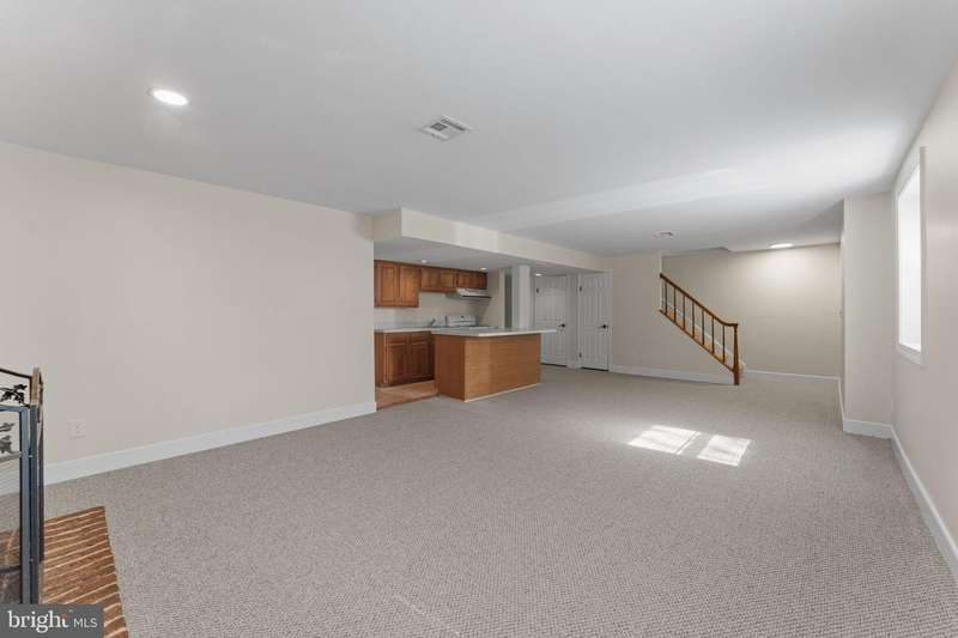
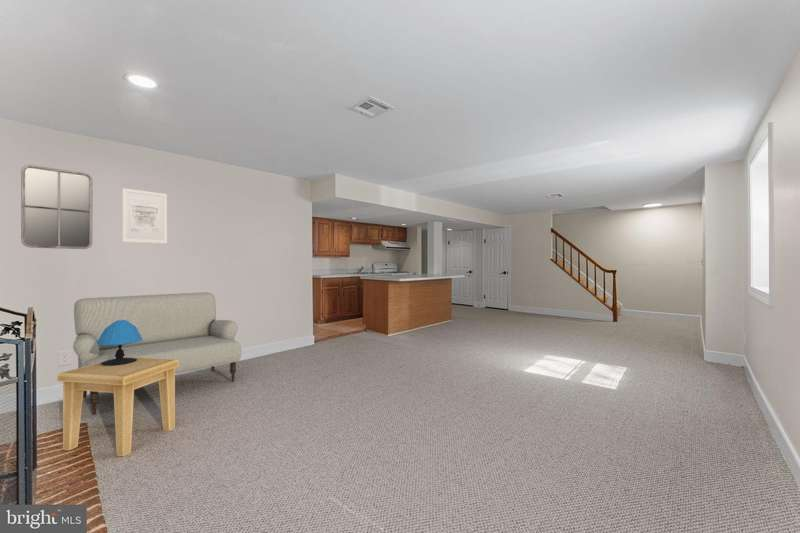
+ sofa [72,291,242,416]
+ wall art [121,187,168,245]
+ side table [56,357,179,457]
+ table lamp [96,320,143,366]
+ home mirror [20,164,93,250]
